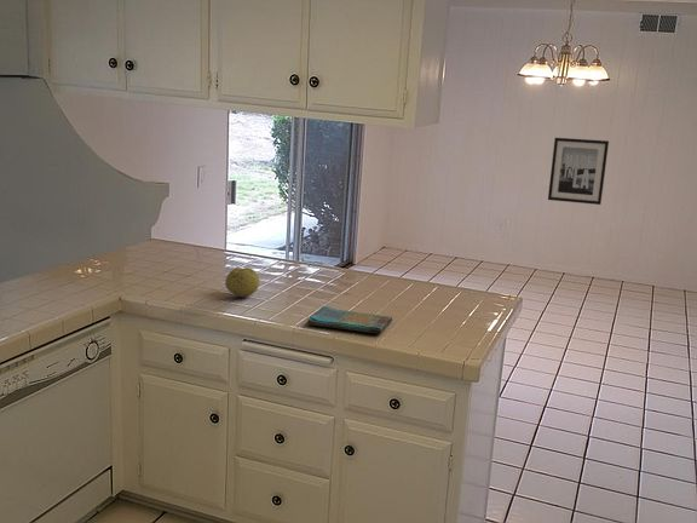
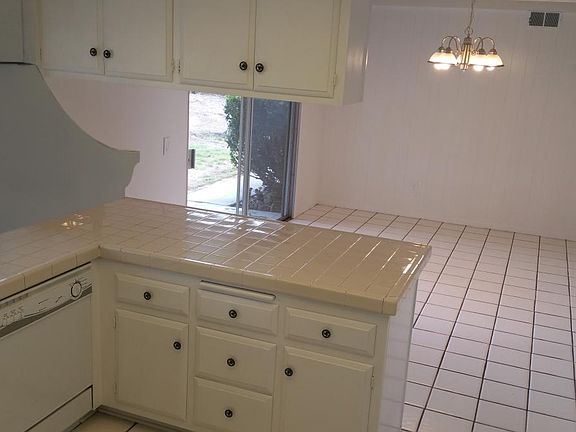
- wall art [547,137,610,206]
- dish towel [306,305,393,335]
- fruit [224,266,260,298]
